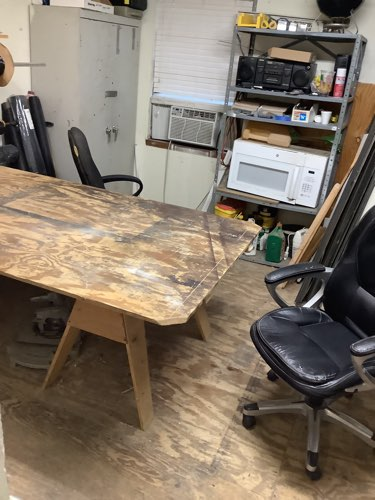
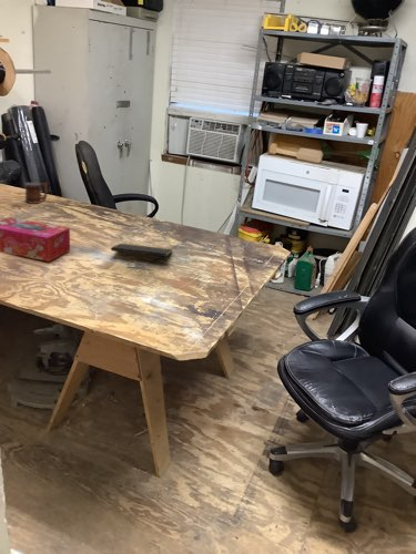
+ mug [24,181,49,205]
+ notepad [110,243,173,265]
+ tissue box [0,216,71,263]
